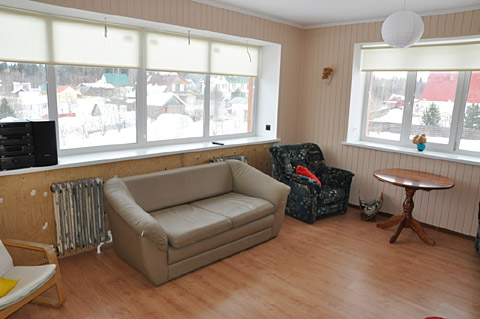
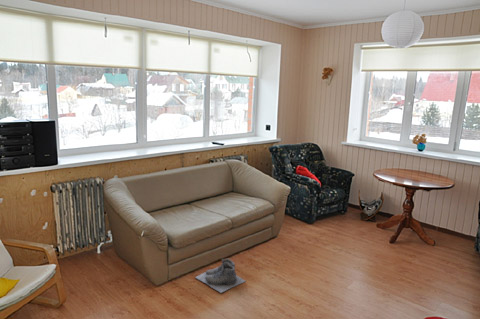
+ boots [194,258,246,294]
